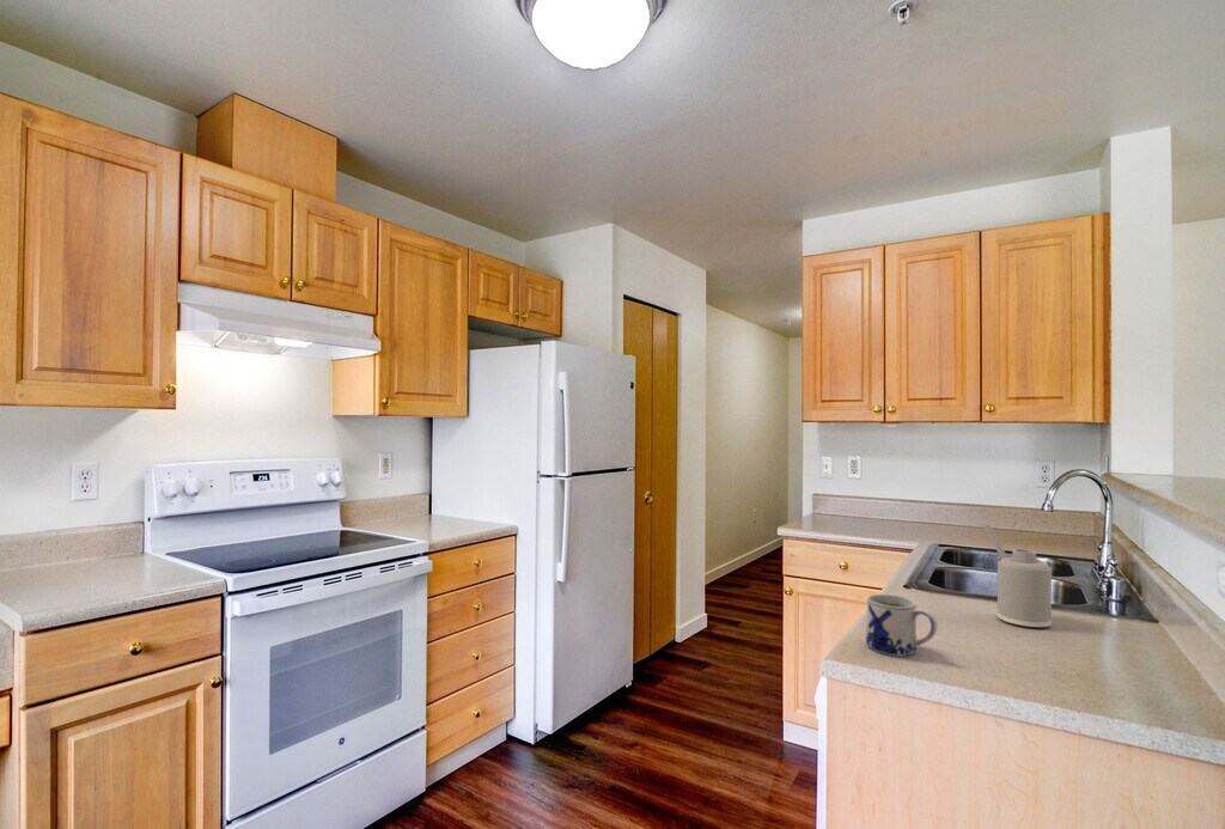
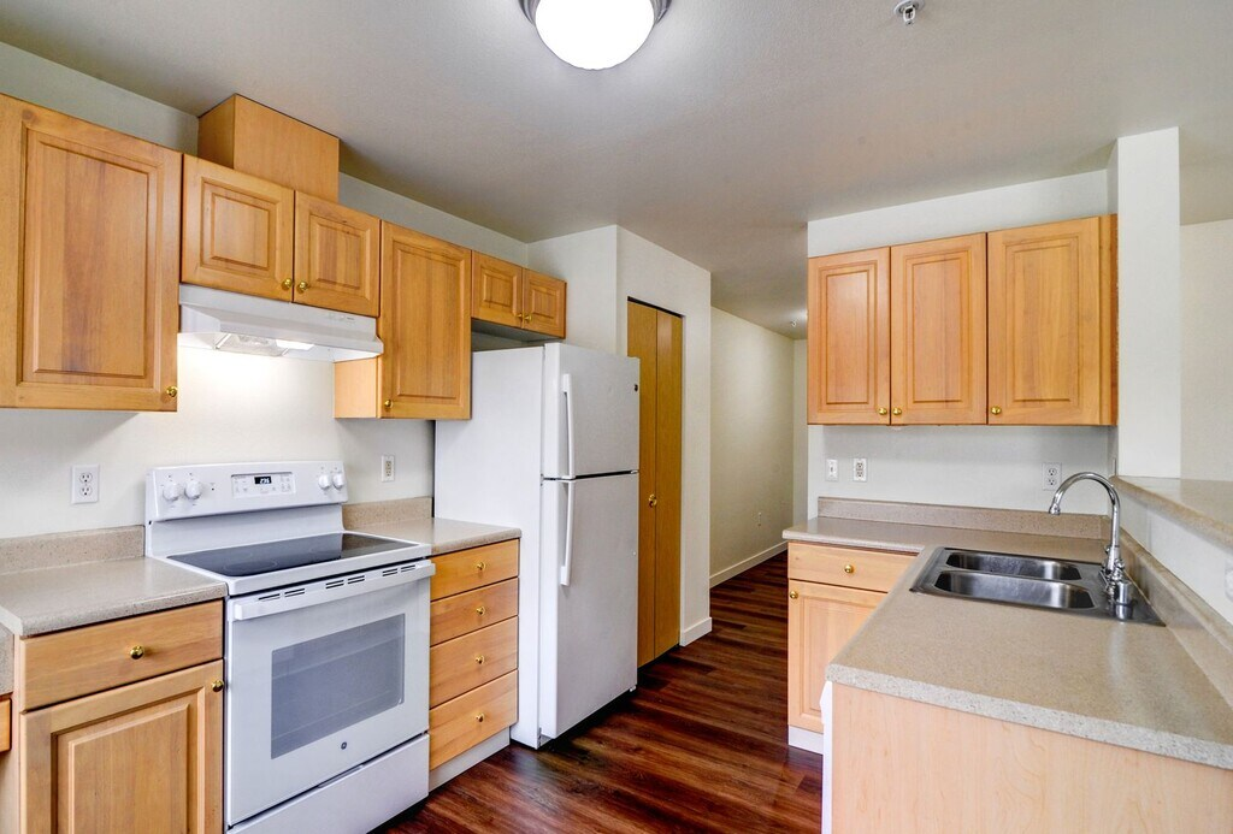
- mug [865,593,939,657]
- soap dispenser [982,524,1053,629]
